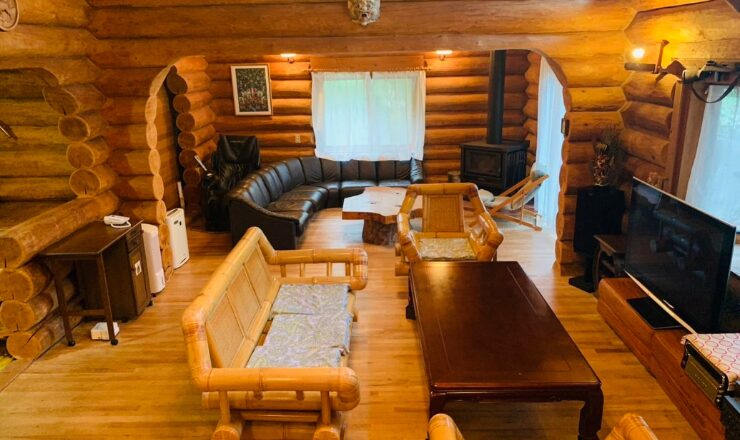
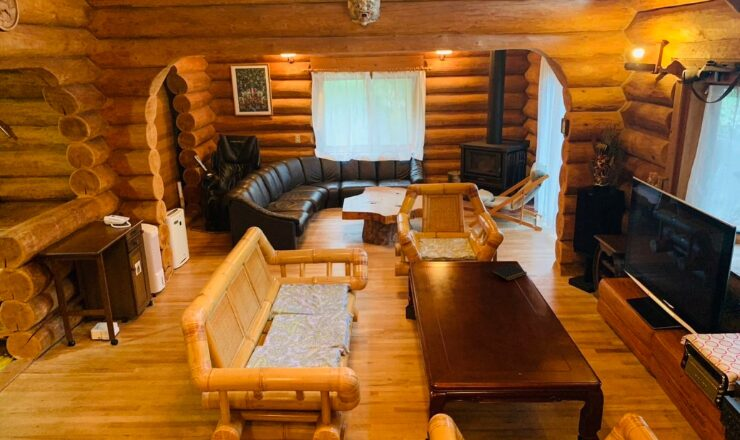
+ notepad [491,263,528,282]
